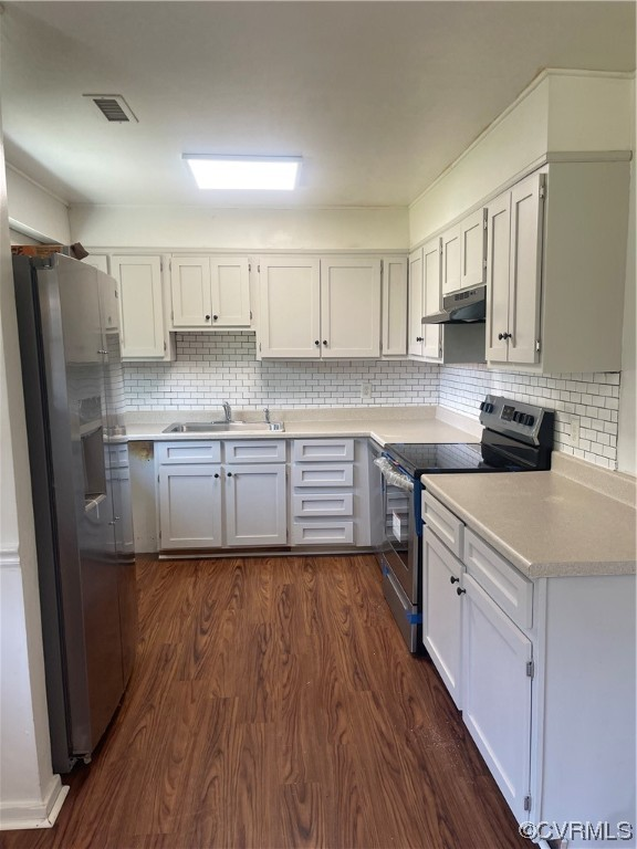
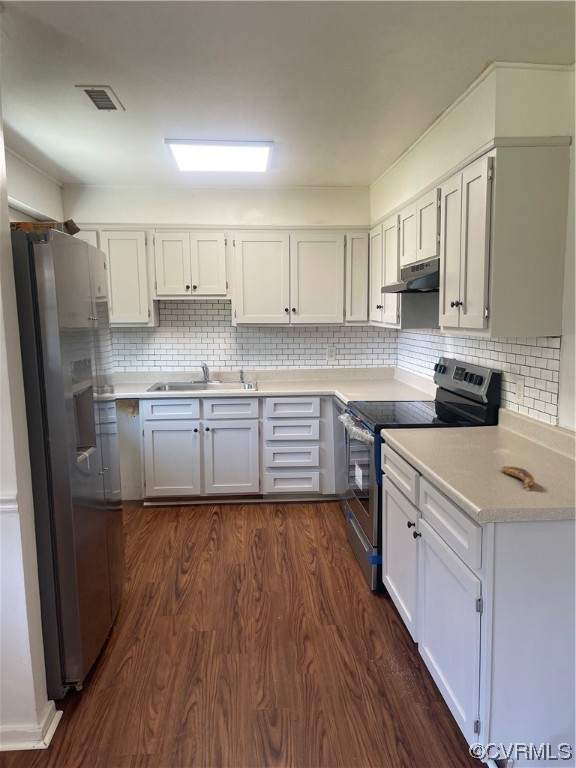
+ banana [500,465,535,490]
